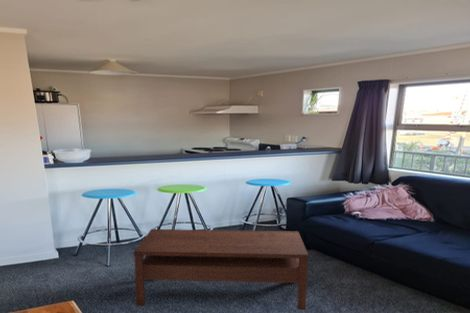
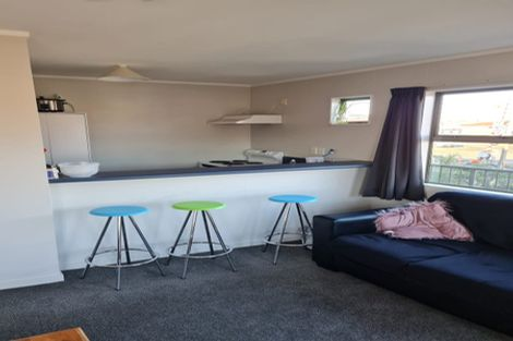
- coffee table [133,228,309,311]
